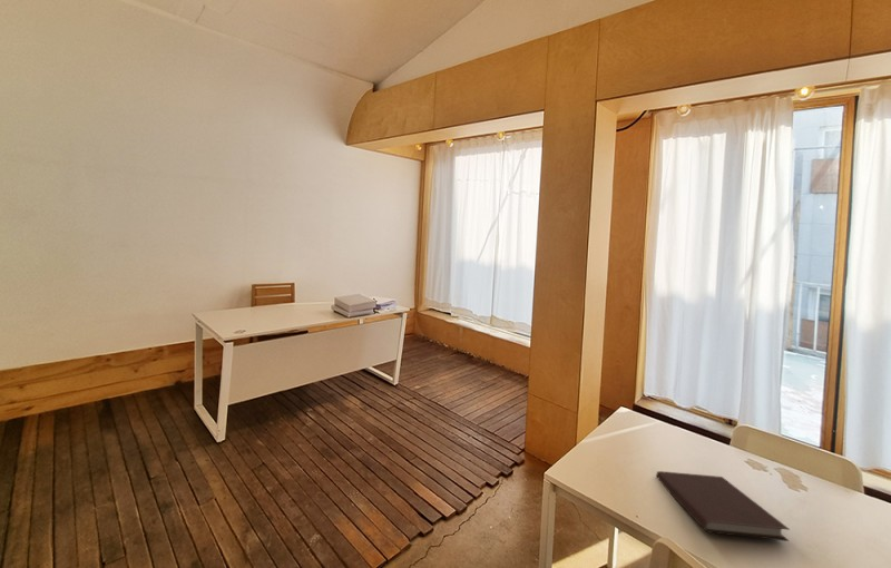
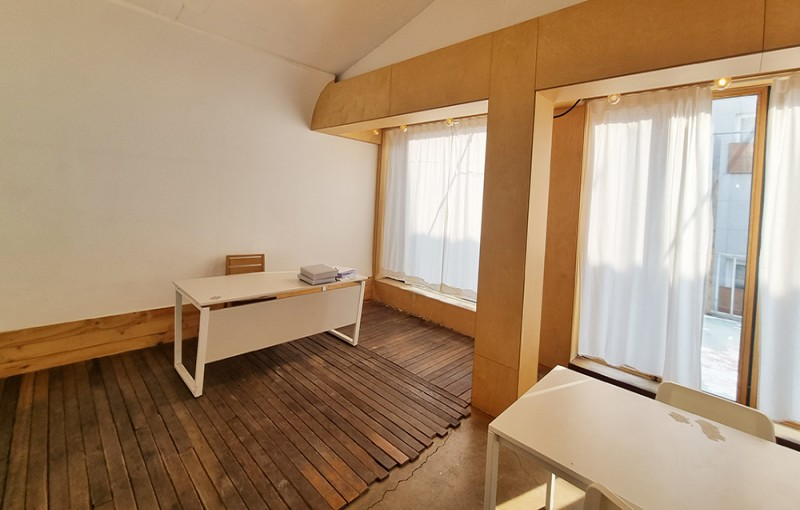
- notebook [655,470,791,542]
